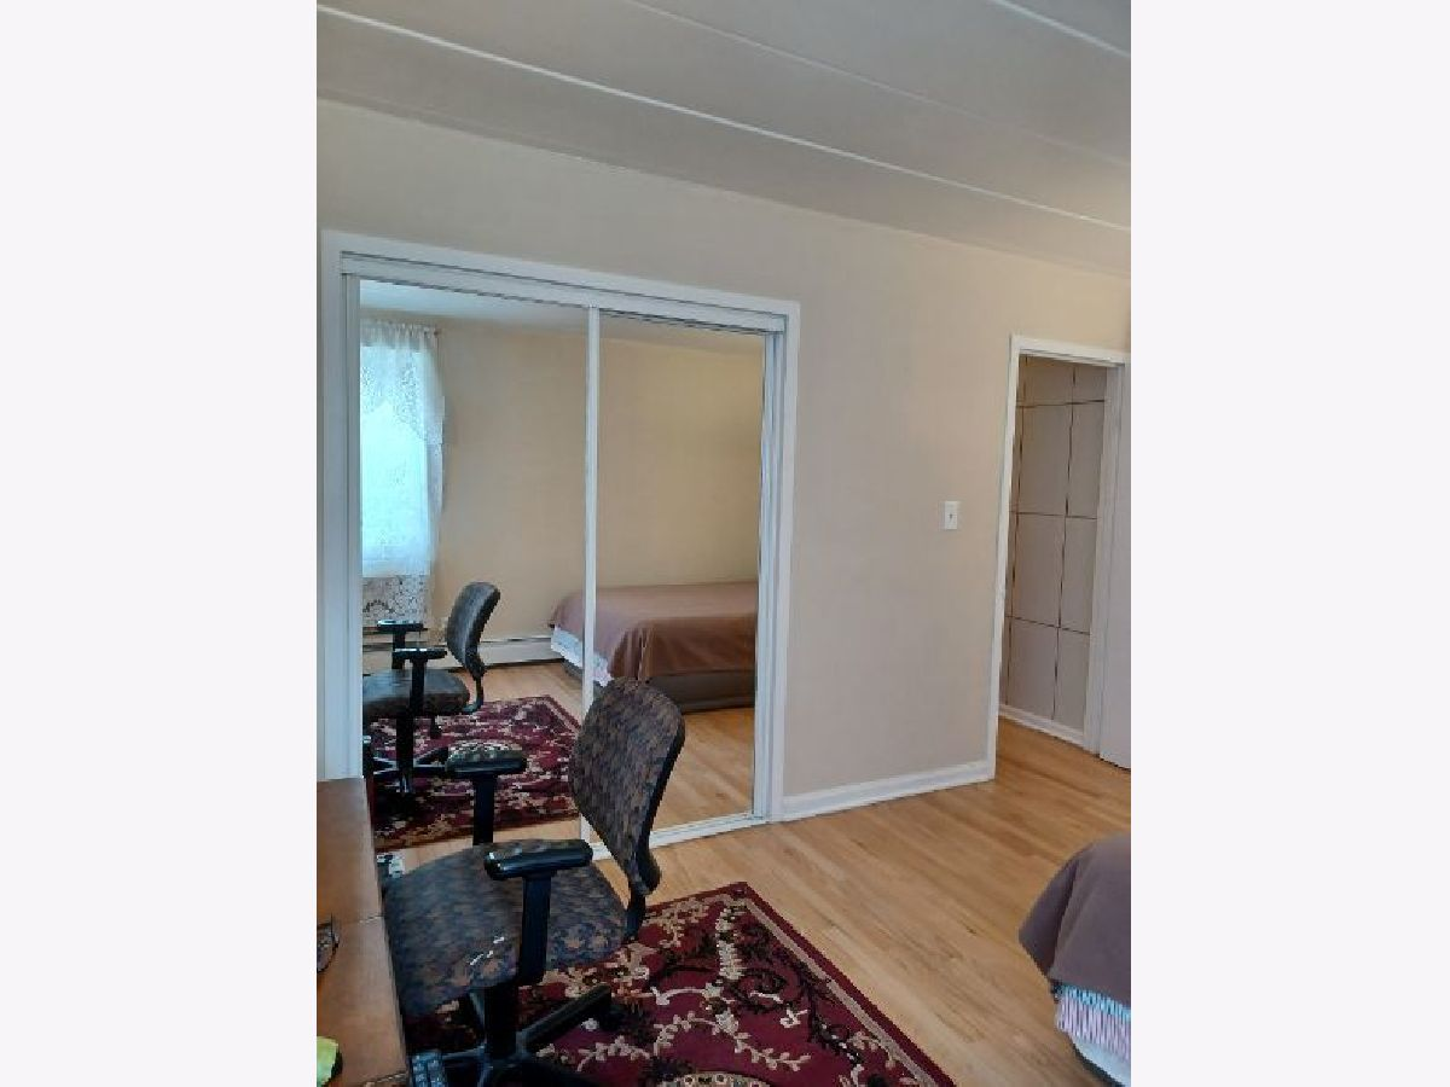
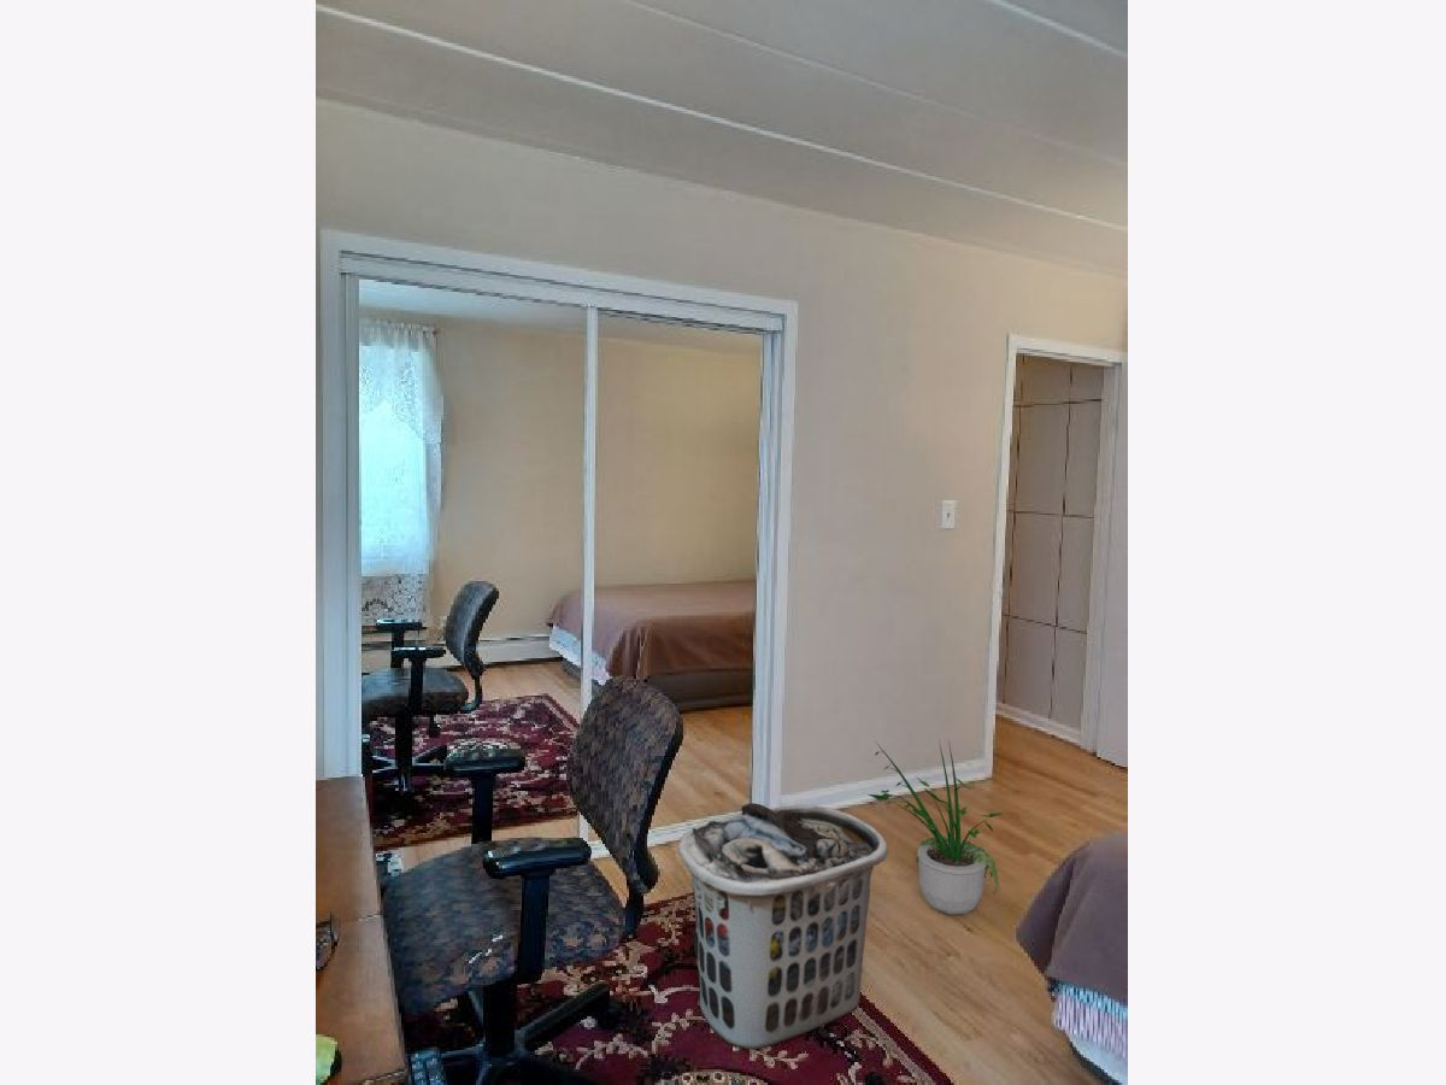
+ potted plant [868,739,1006,915]
+ clothes hamper [677,802,889,1050]
